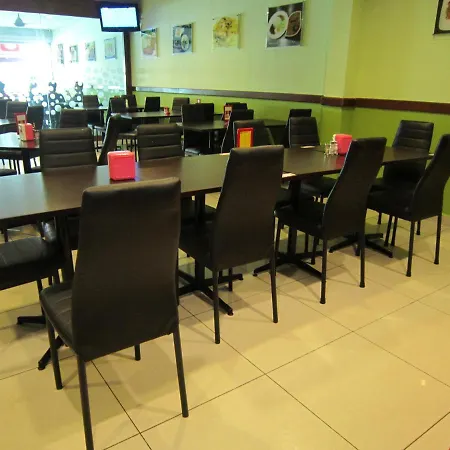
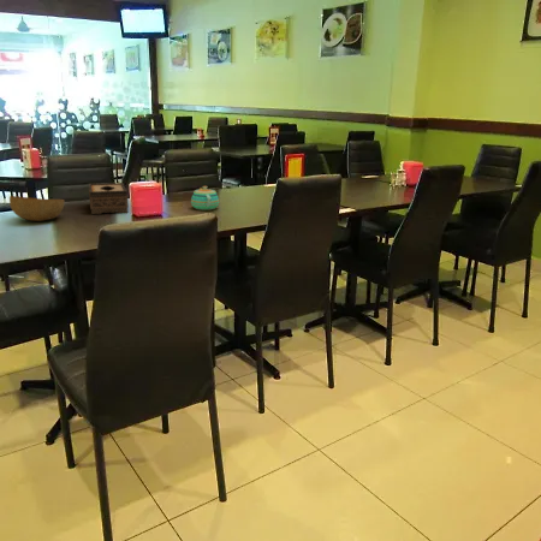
+ bowl [8,195,65,222]
+ tissue box [88,182,130,215]
+ teapot [190,185,220,212]
